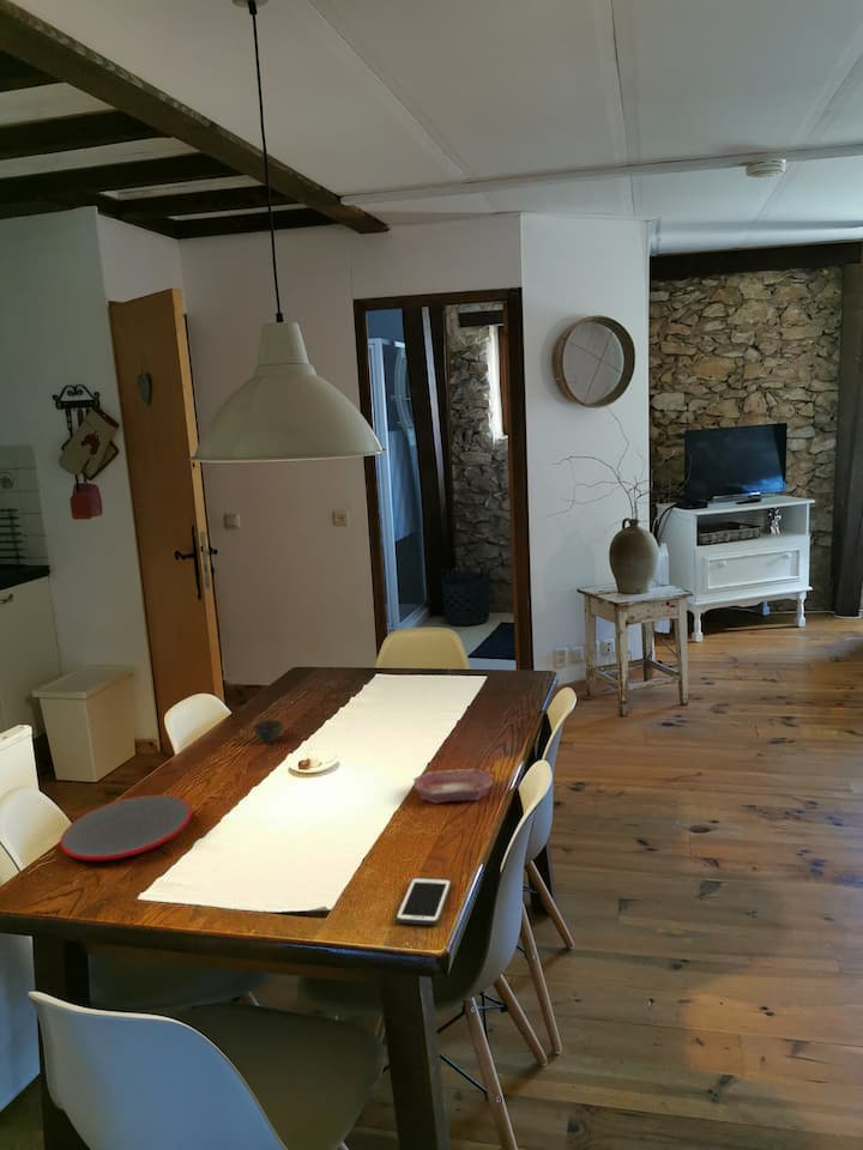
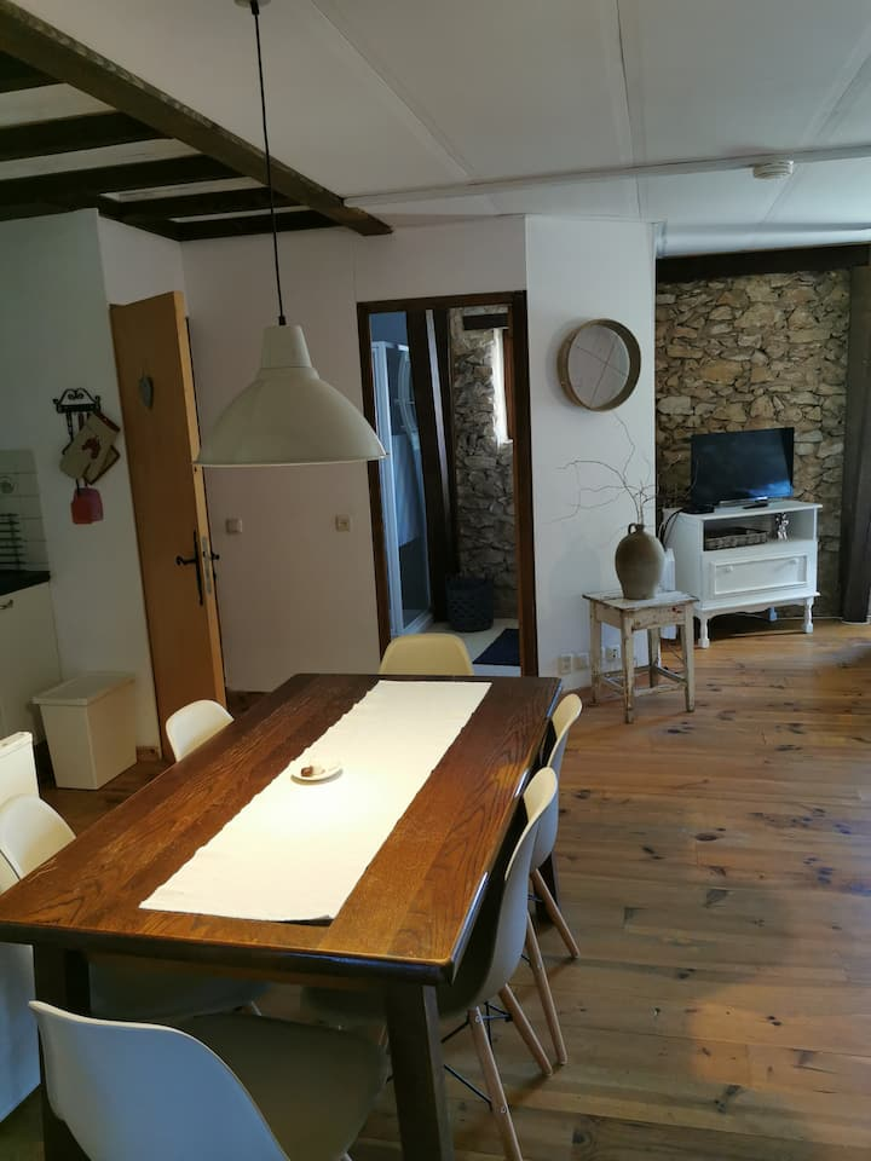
- cell phone [396,877,452,926]
- plate [59,794,193,861]
- cup [252,719,285,745]
- bowl [412,768,494,804]
